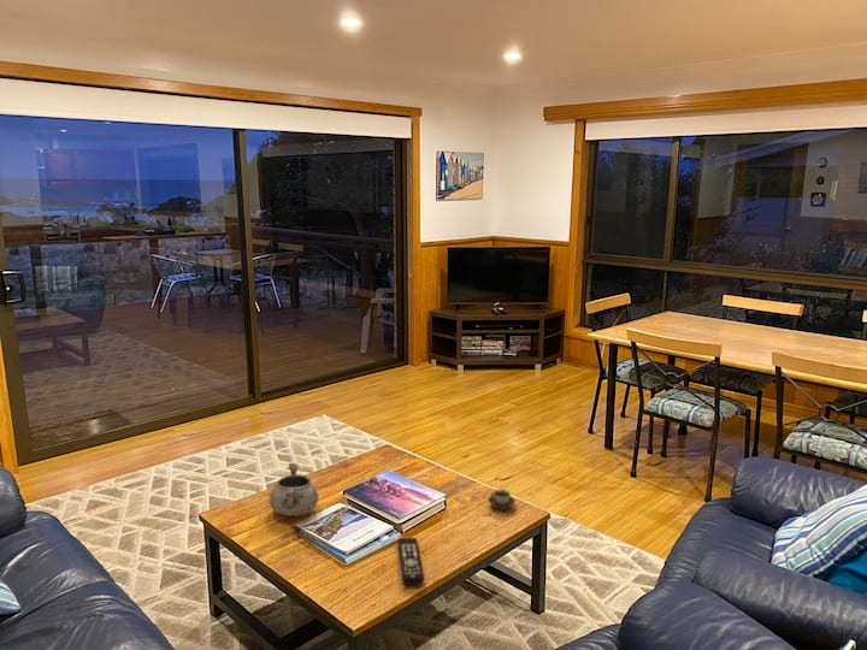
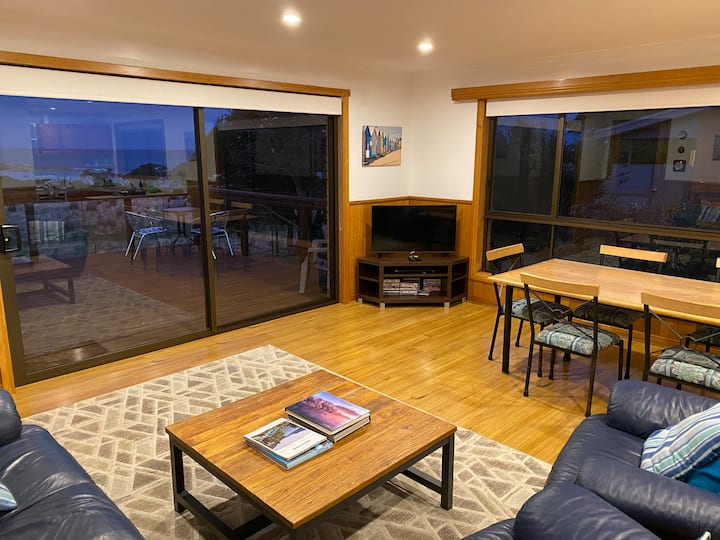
- remote control [396,537,425,586]
- decorative bowl [269,462,319,518]
- cup [486,489,517,512]
